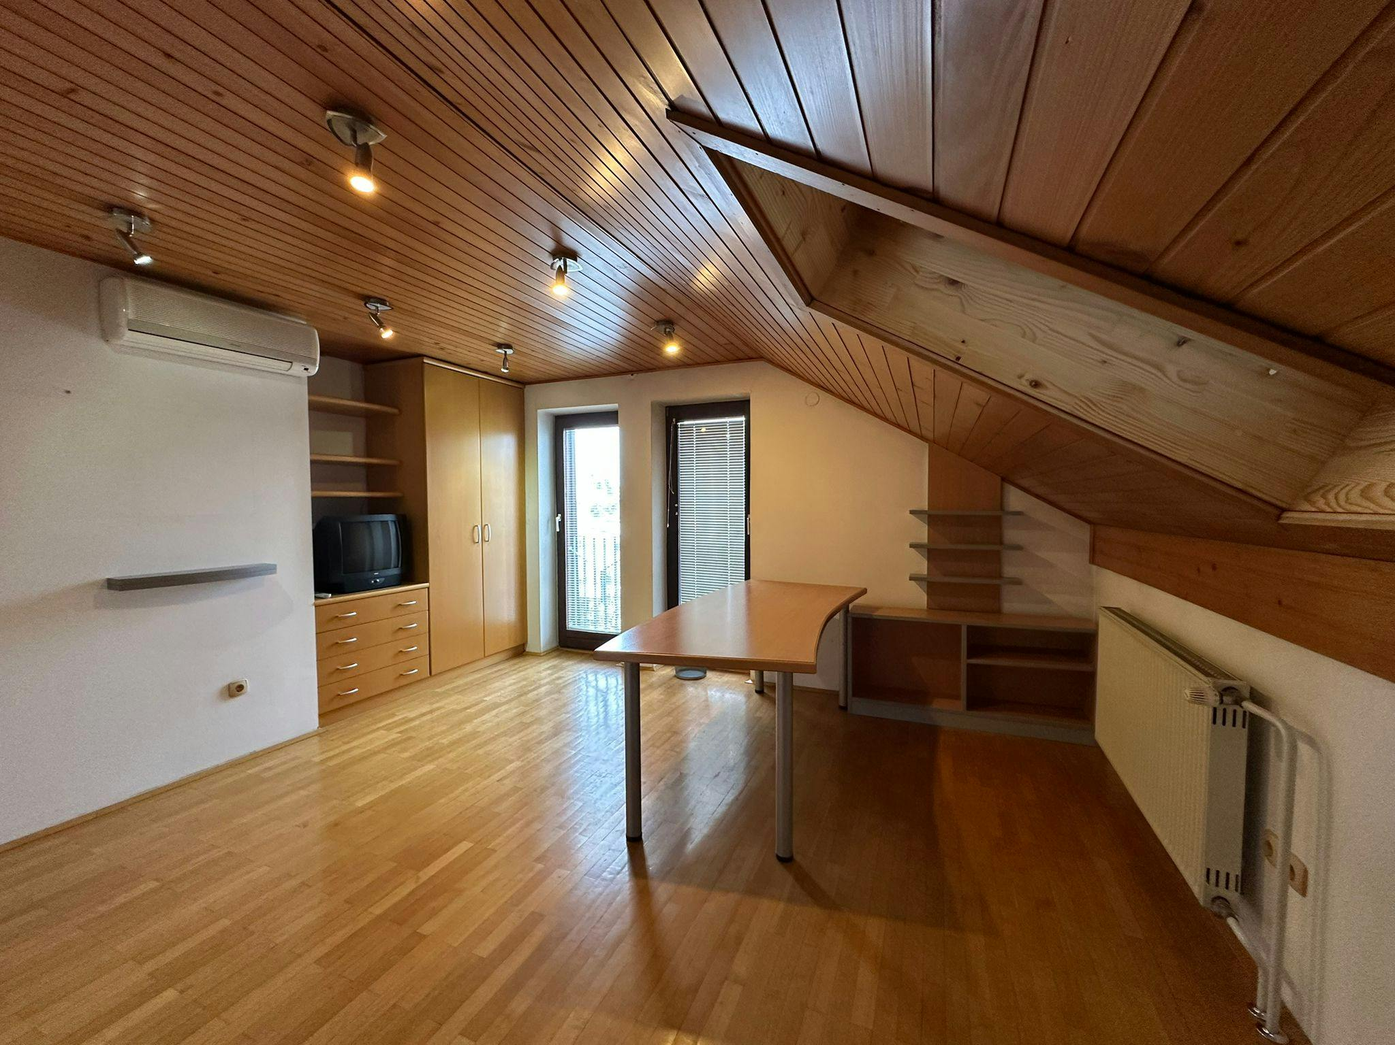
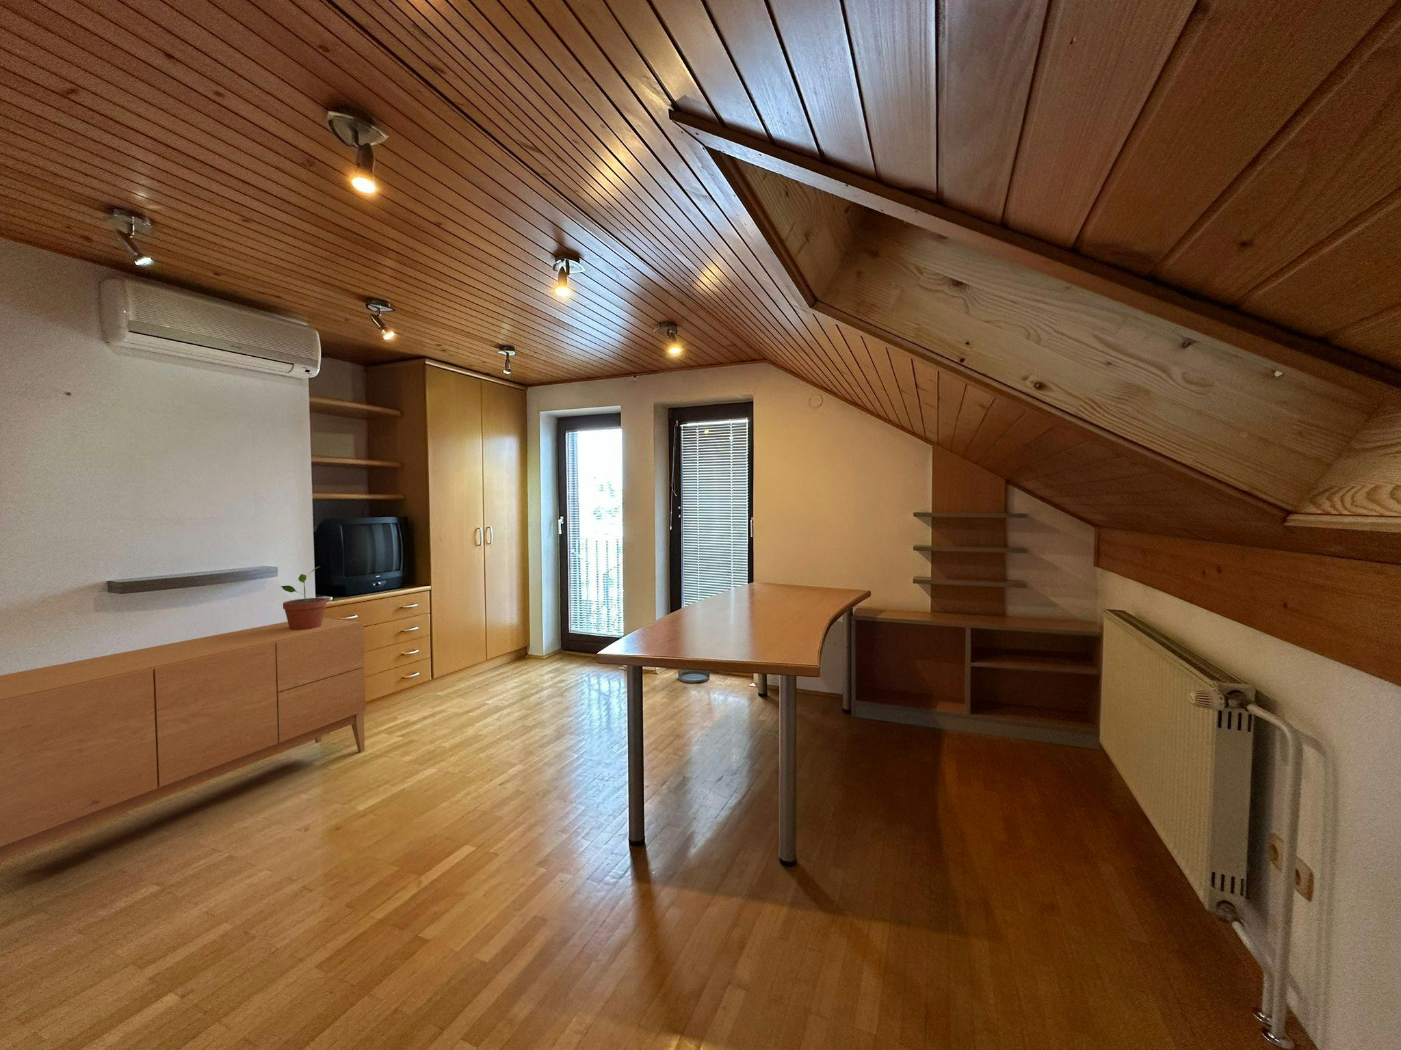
+ potted plant [280,566,327,630]
+ sideboard [0,618,366,866]
